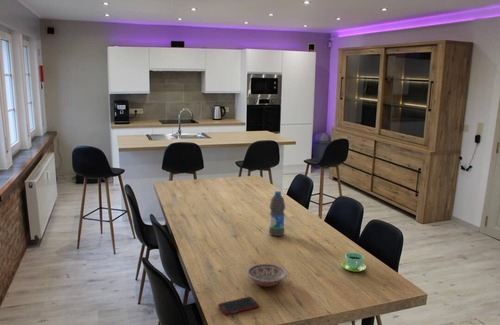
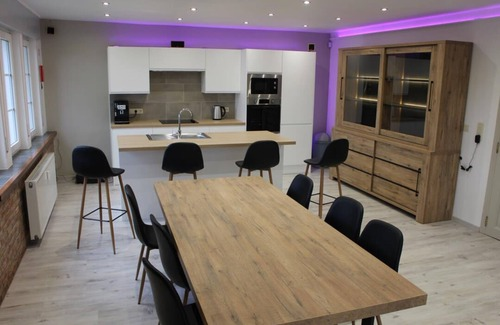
- cell phone [217,296,260,316]
- bowl [246,263,288,288]
- cup [340,252,367,273]
- water bottle [268,190,286,237]
